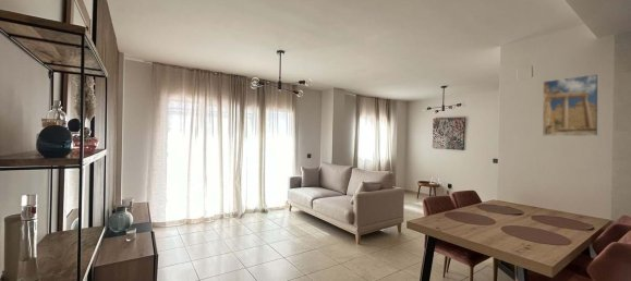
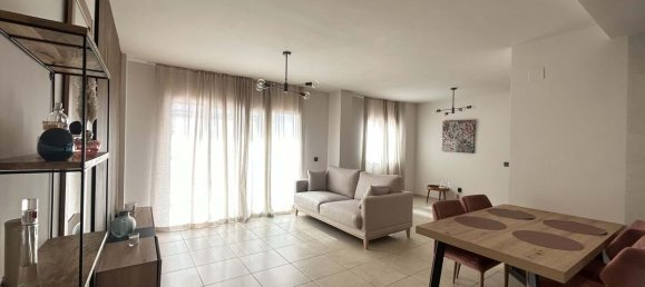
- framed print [542,73,600,137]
